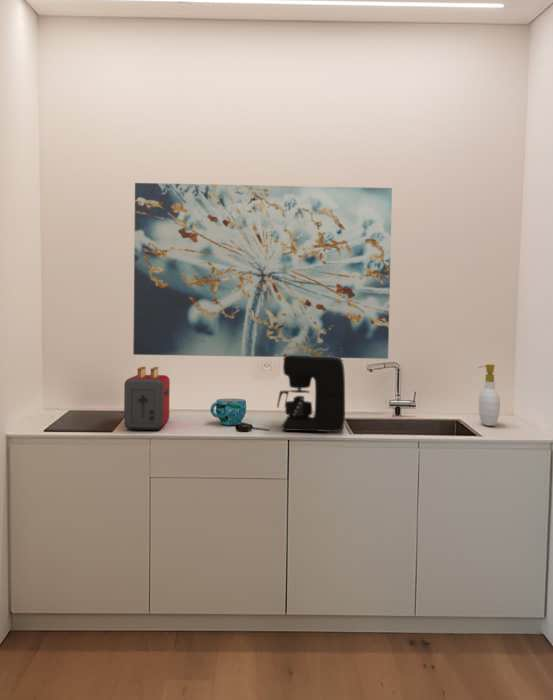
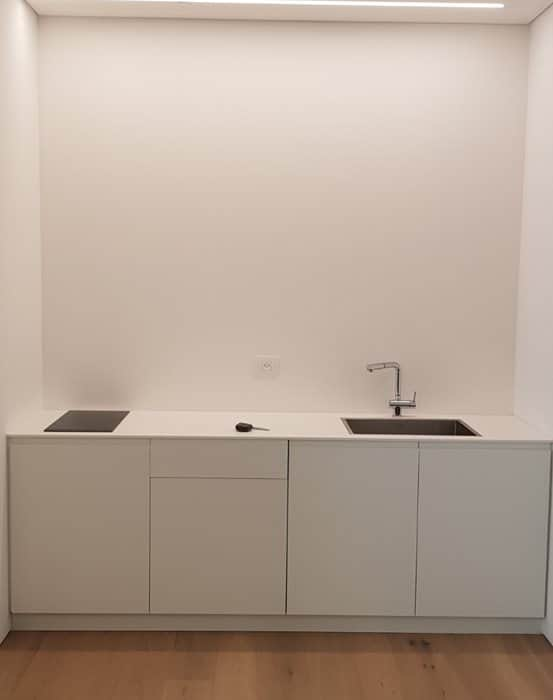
- toaster [123,366,171,431]
- soap bottle [478,363,501,427]
- coffee maker [276,354,346,433]
- wall art [132,182,393,360]
- cup [210,398,247,426]
